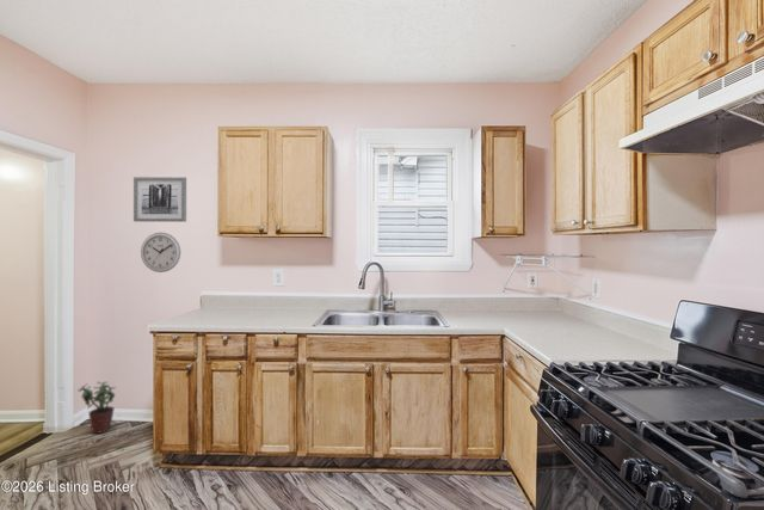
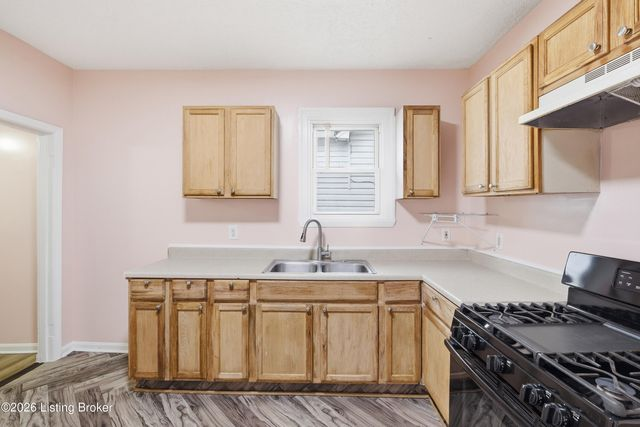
- wall clock [140,232,181,274]
- potted plant [76,381,117,435]
- wall art [133,176,187,223]
